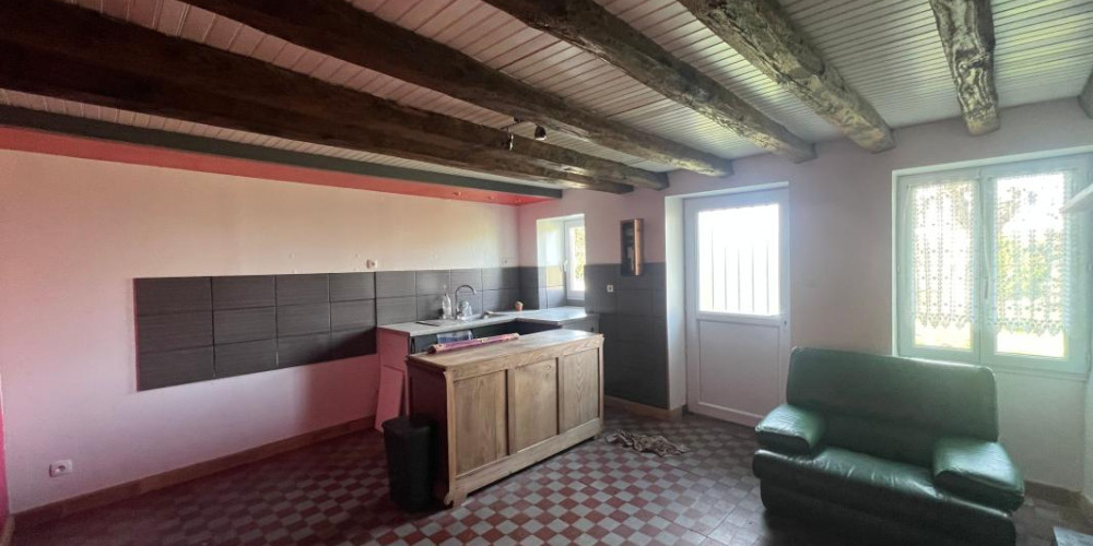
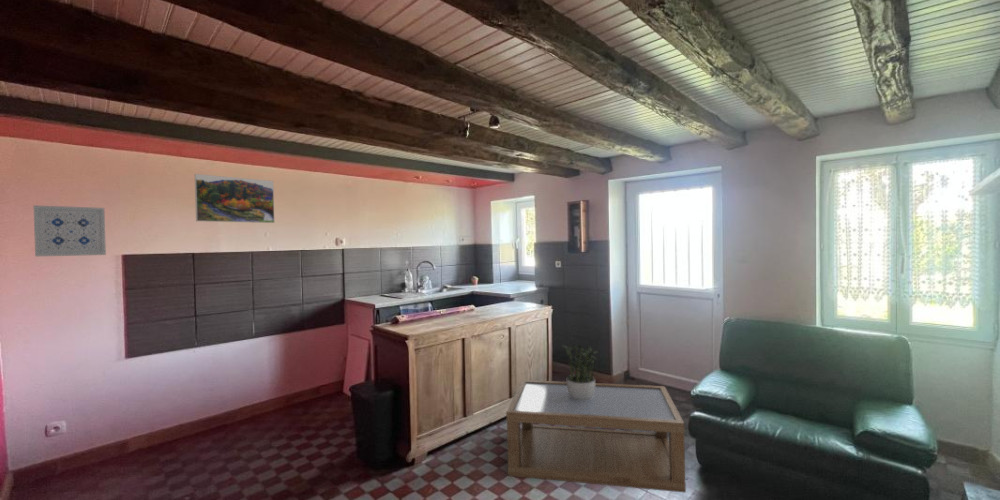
+ potted plant [561,344,602,400]
+ wall art [33,204,107,258]
+ coffee table [505,379,687,494]
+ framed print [194,173,276,224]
